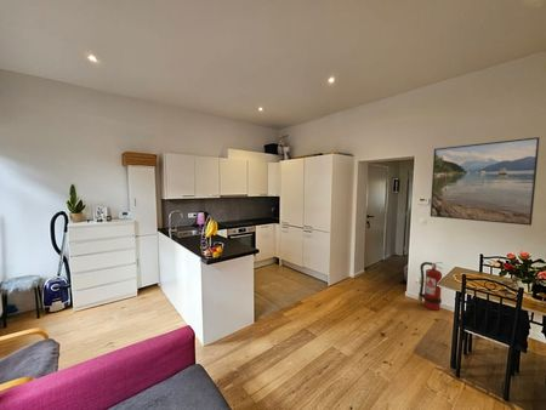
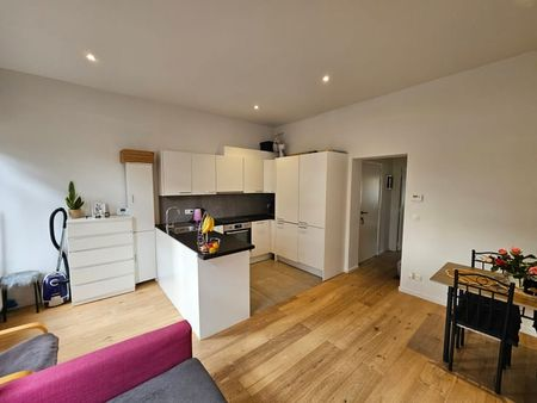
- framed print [430,136,541,227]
- fire extinguisher [417,261,444,312]
